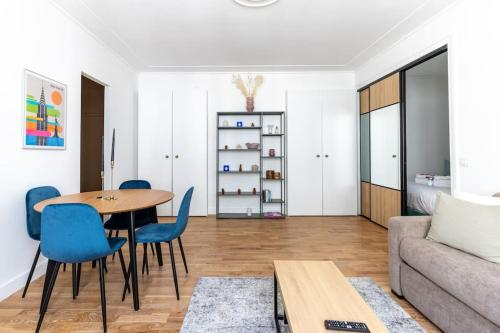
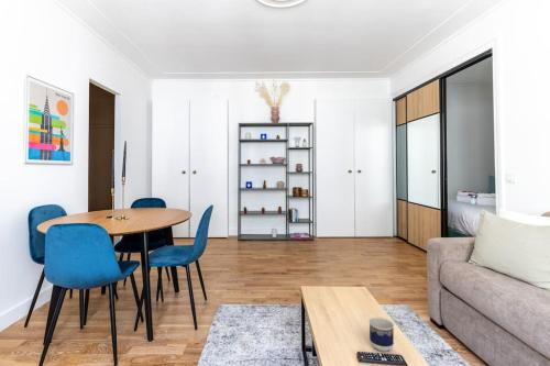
+ cup [369,317,395,353]
